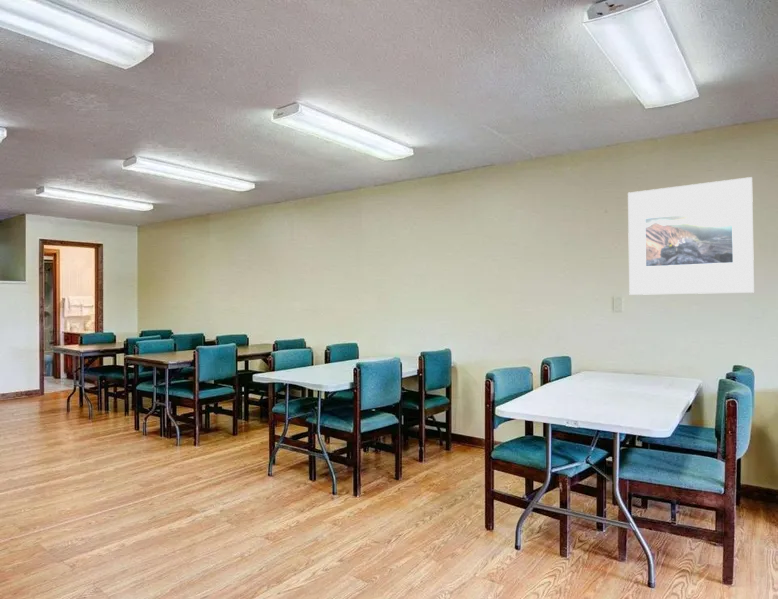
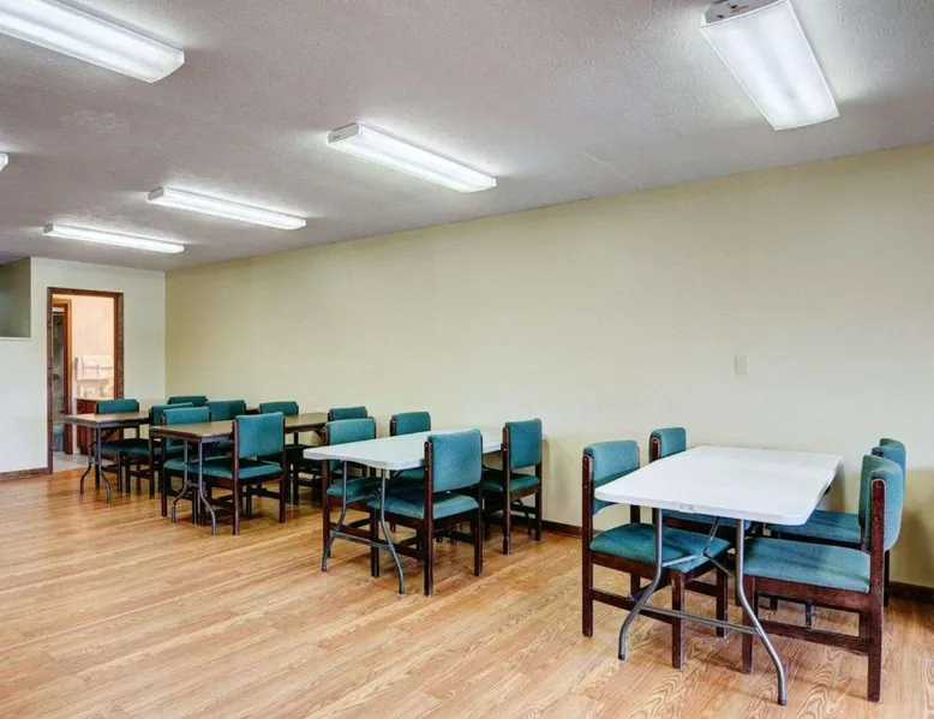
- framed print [627,176,755,296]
